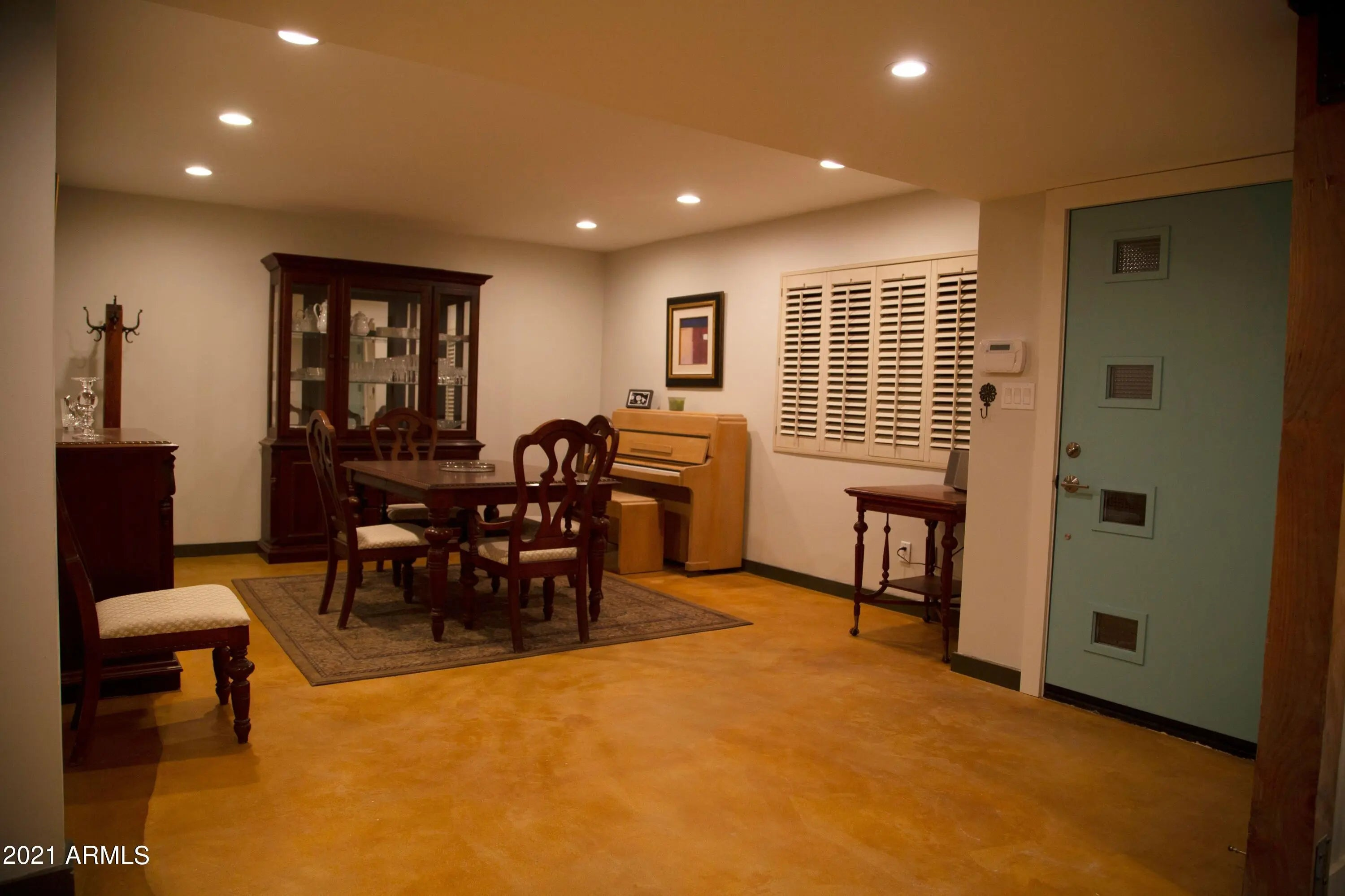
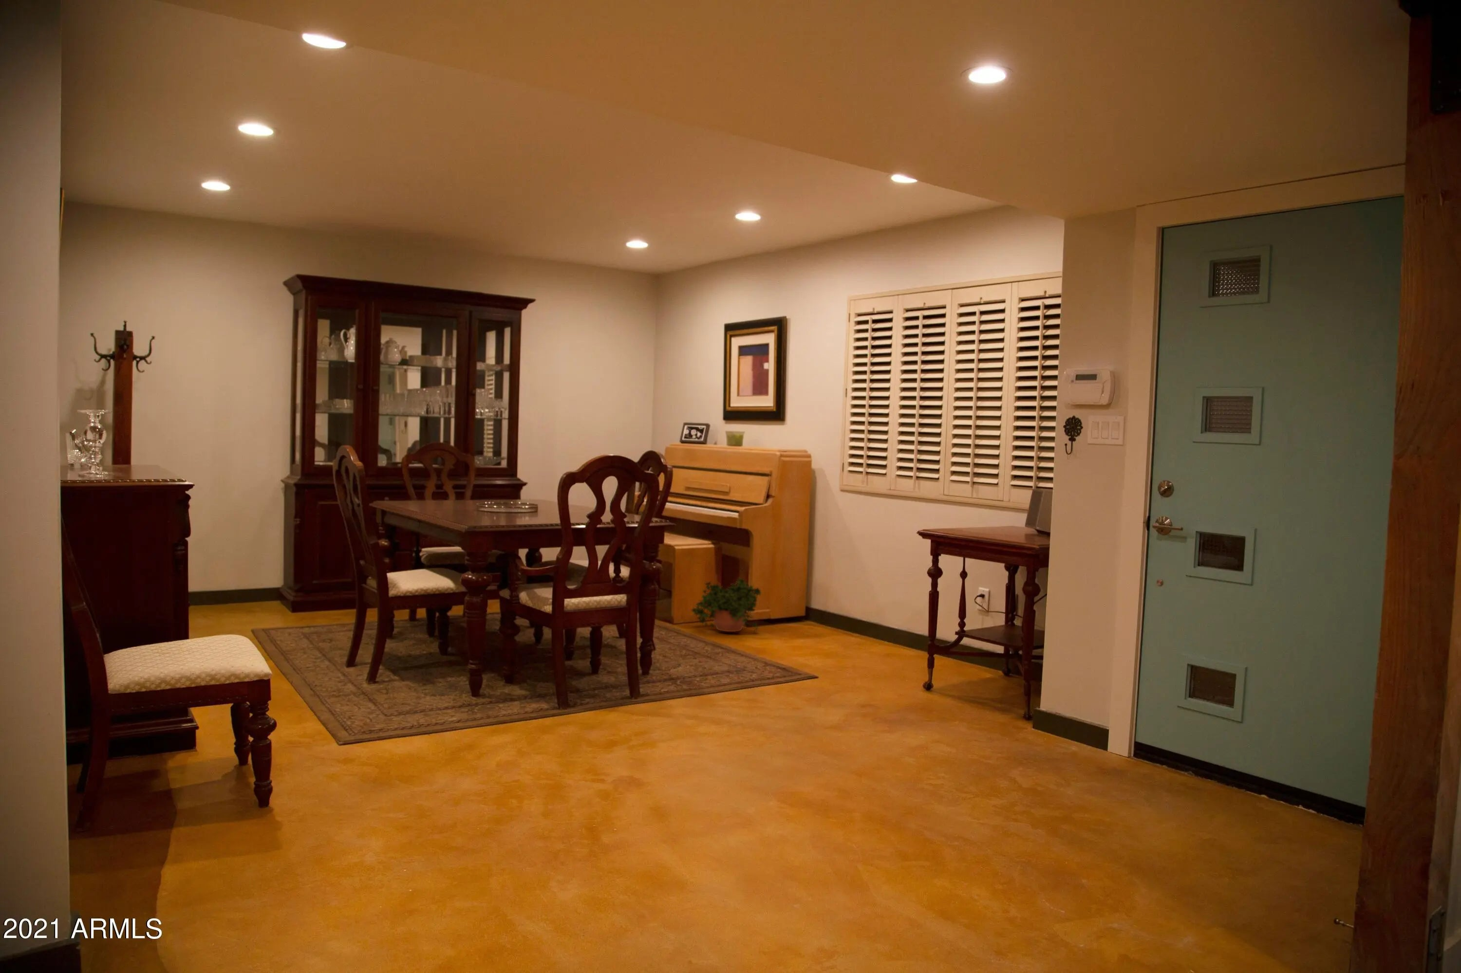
+ potted plant [690,577,763,633]
